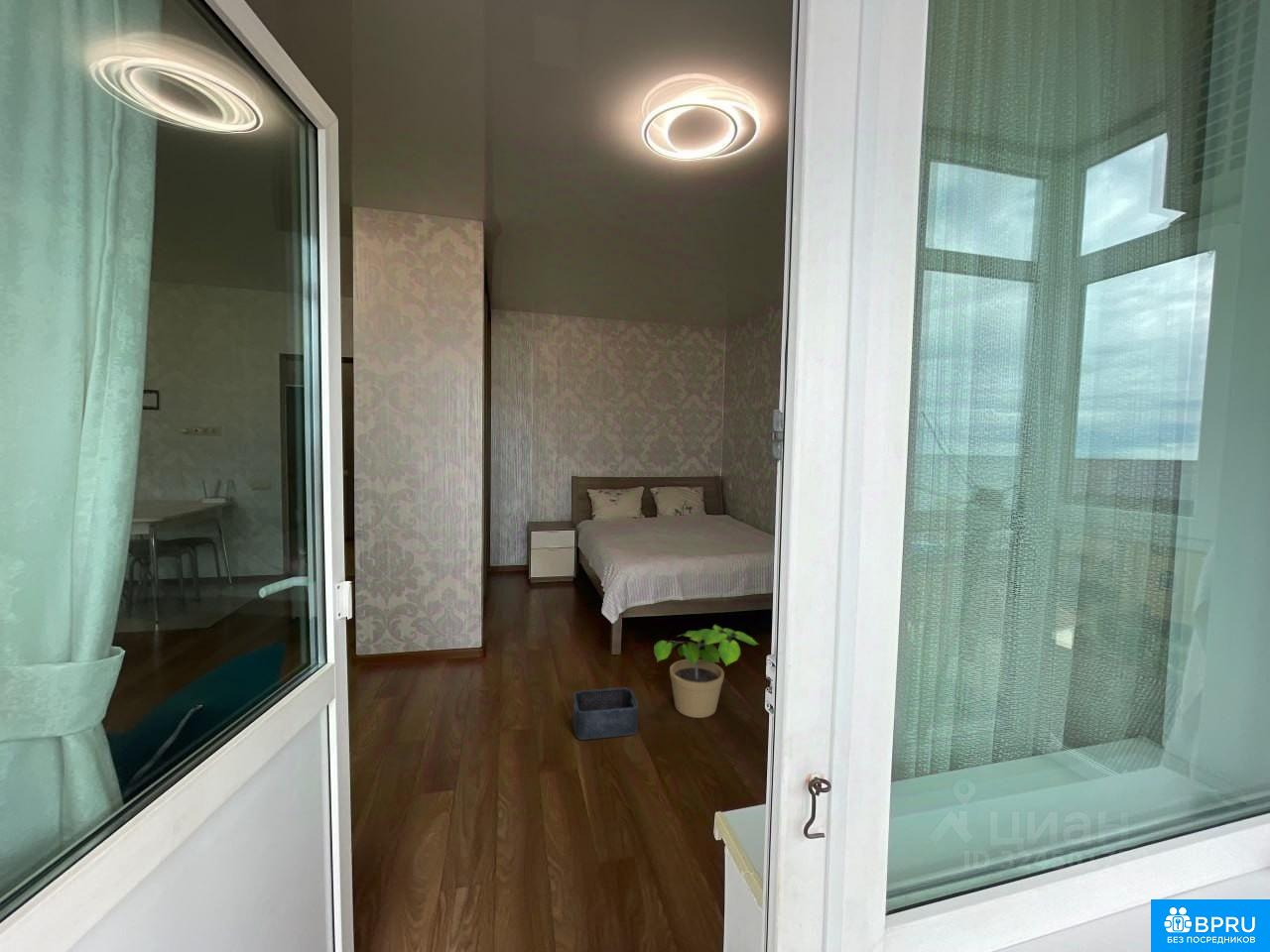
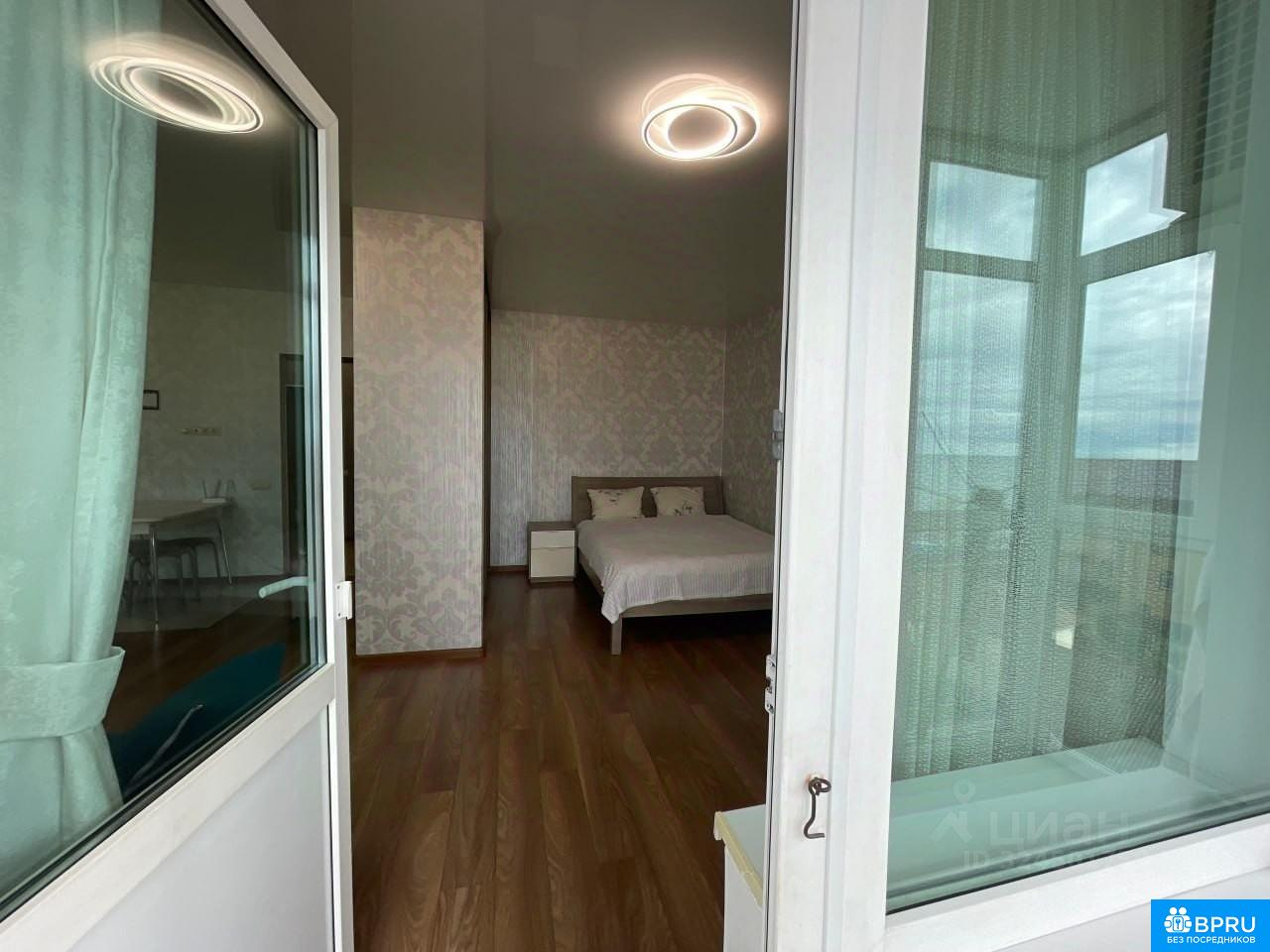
- potted plant [653,624,760,719]
- storage bin [572,687,639,741]
